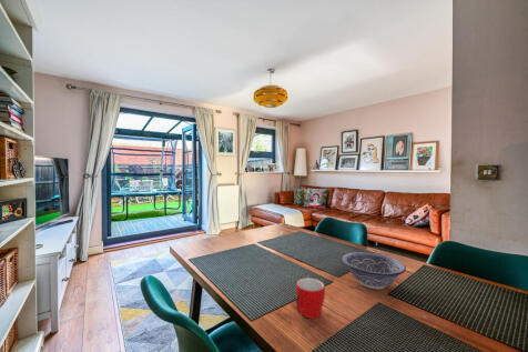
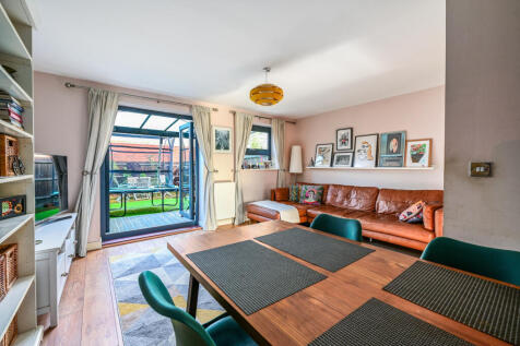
- mug [295,276,326,320]
- decorative bowl [341,251,407,290]
